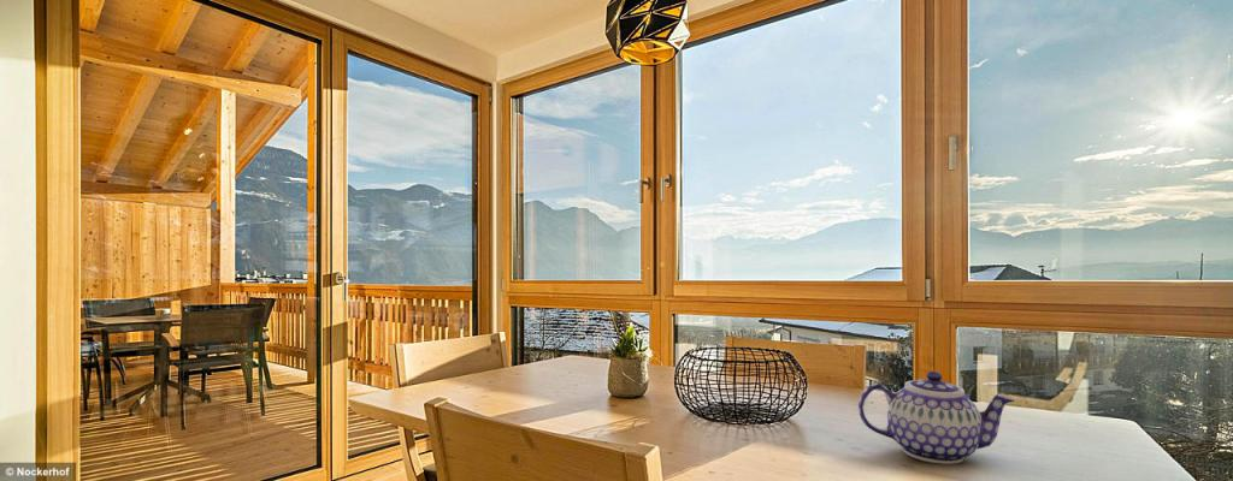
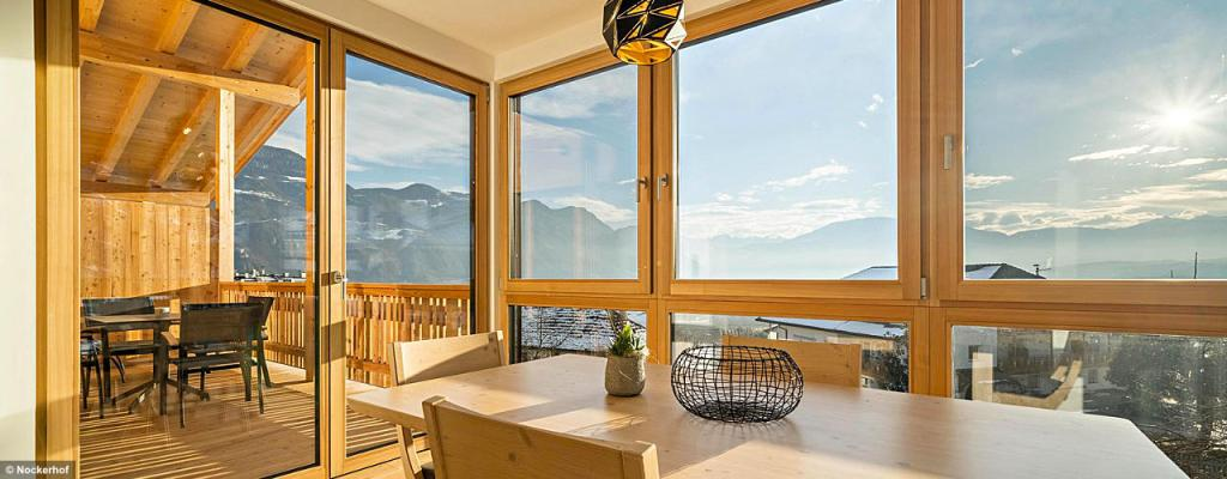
- teapot [857,370,1015,465]
